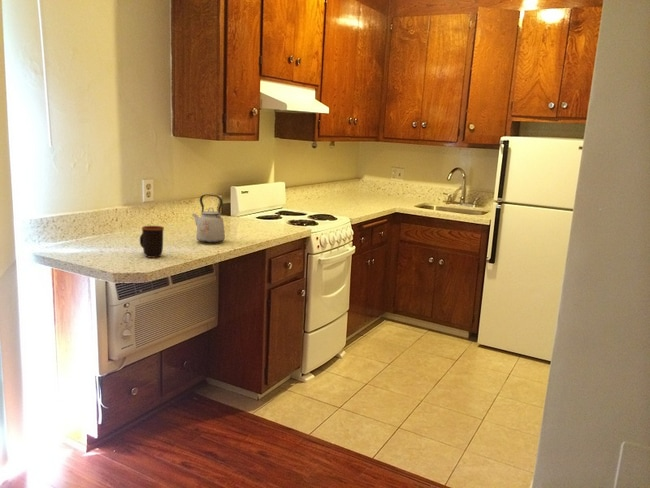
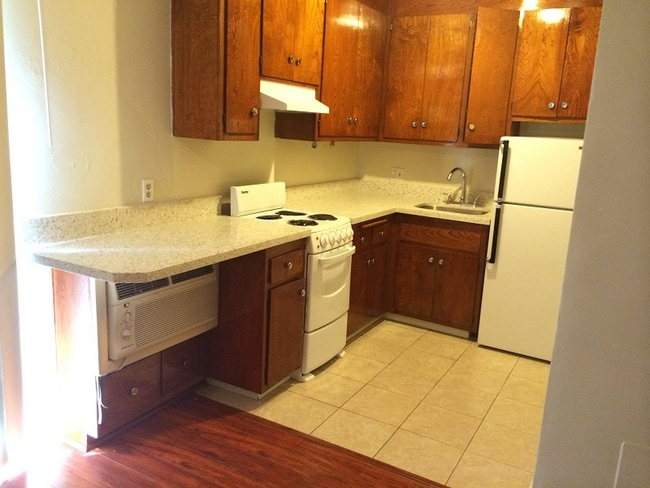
- mug [139,225,165,259]
- kettle [191,193,226,244]
